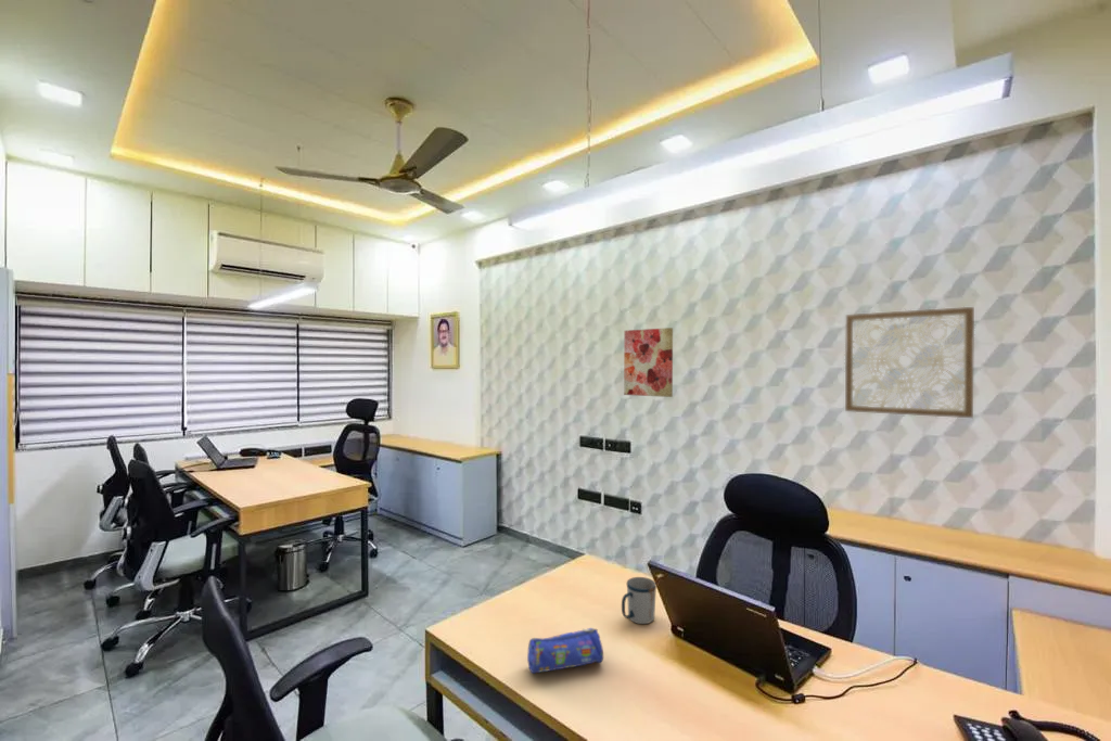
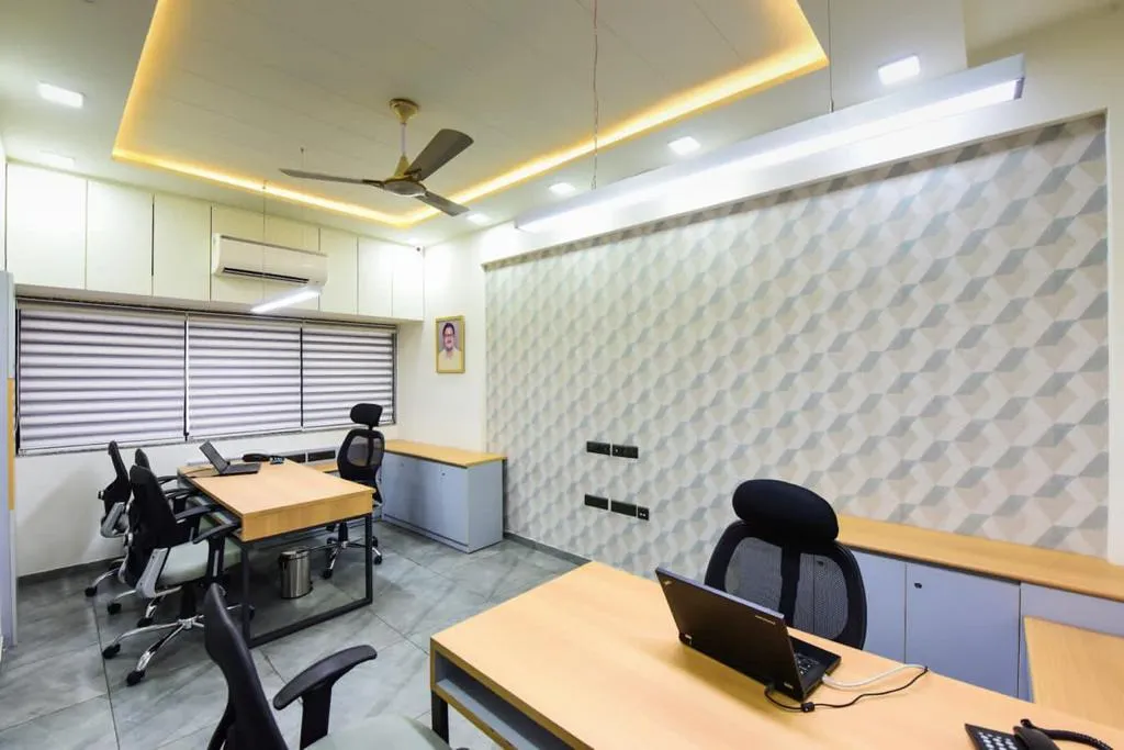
- wall art [844,306,975,419]
- pencil case [526,627,604,675]
- wall art [623,327,674,398]
- mug [621,576,657,625]
